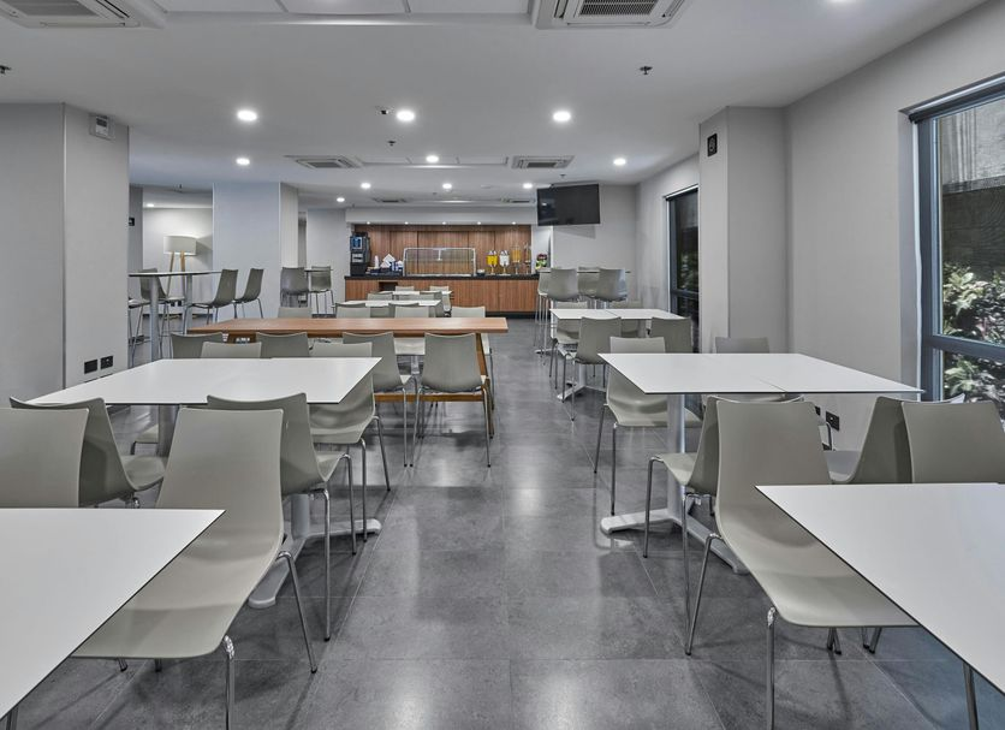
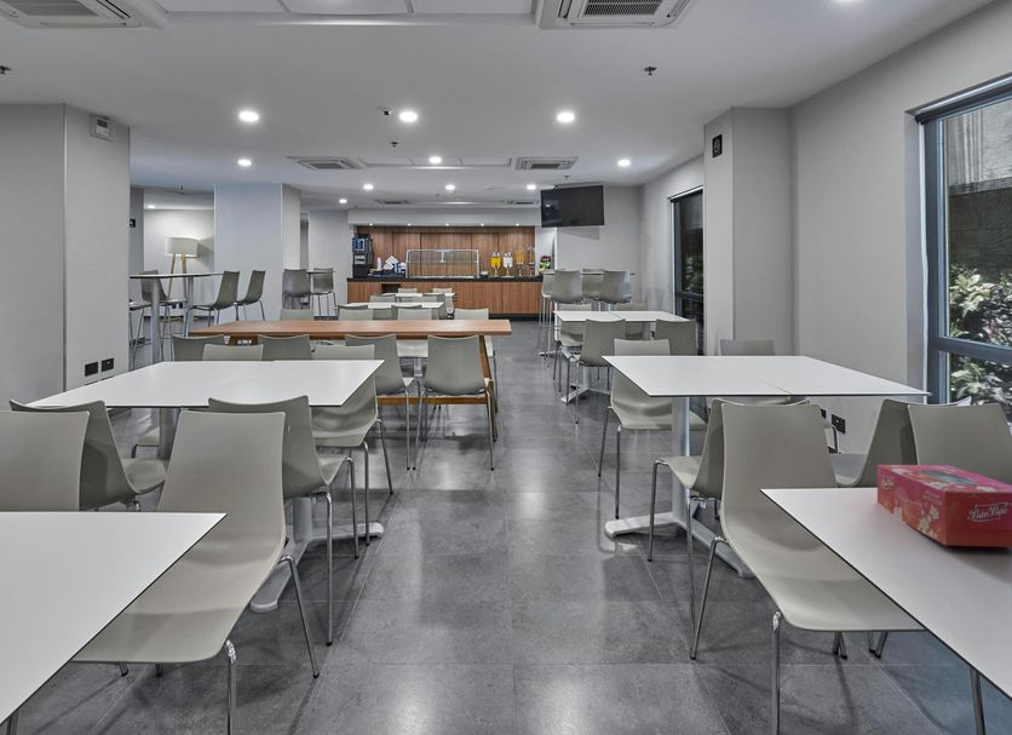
+ tissue box [876,464,1012,549]
